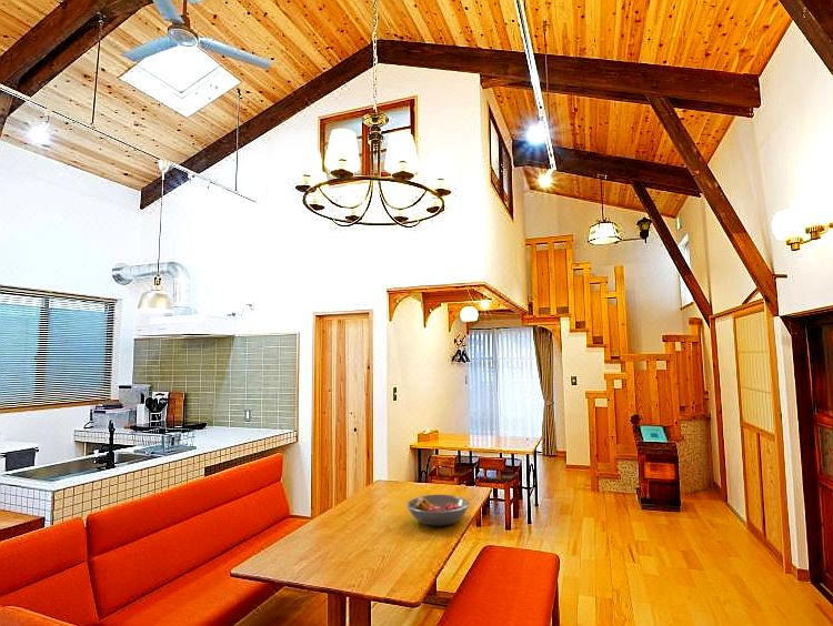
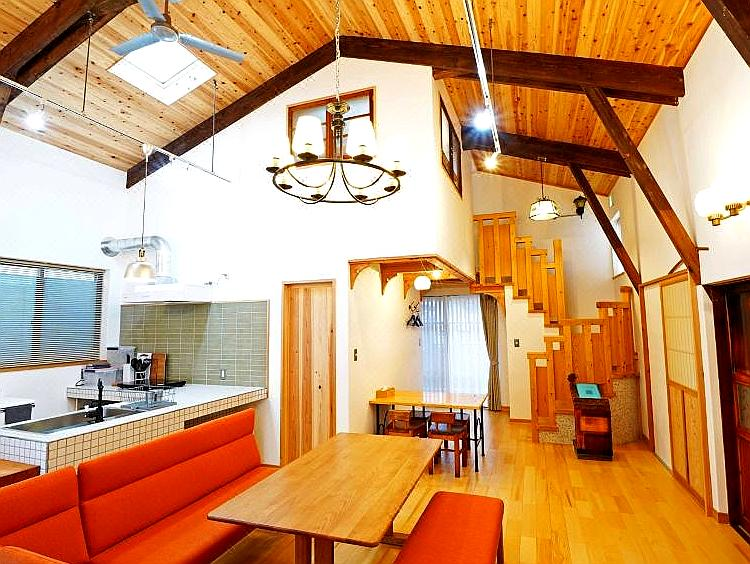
- fruit bowl [405,494,470,527]
